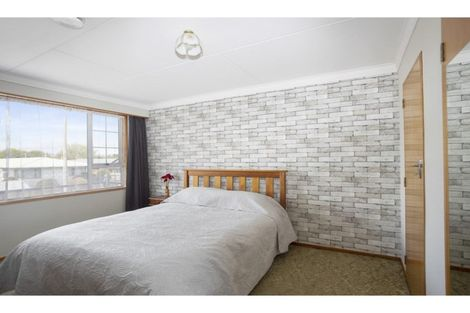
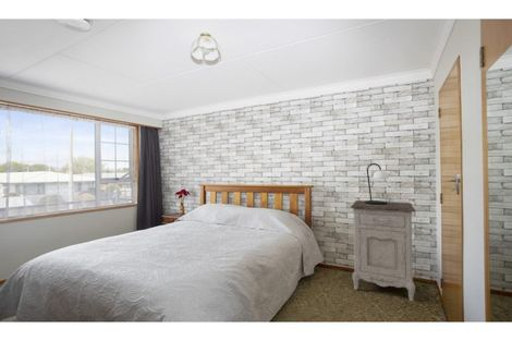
+ table lamp [365,162,389,205]
+ nightstand [350,199,416,302]
